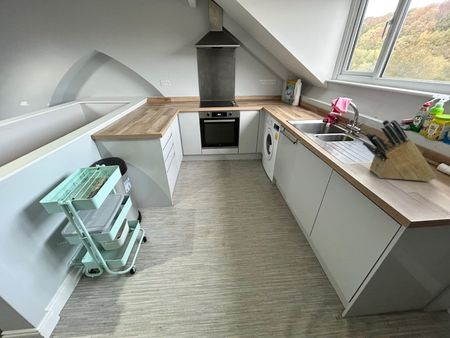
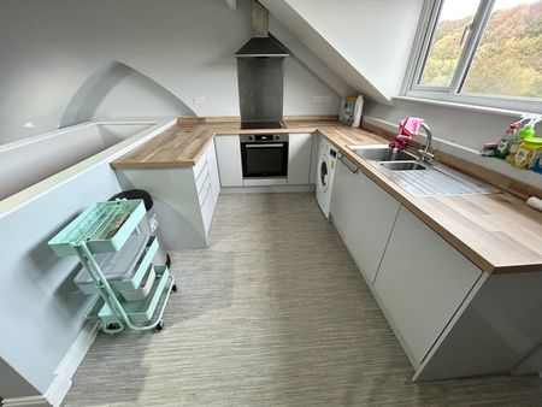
- knife block [362,119,437,182]
